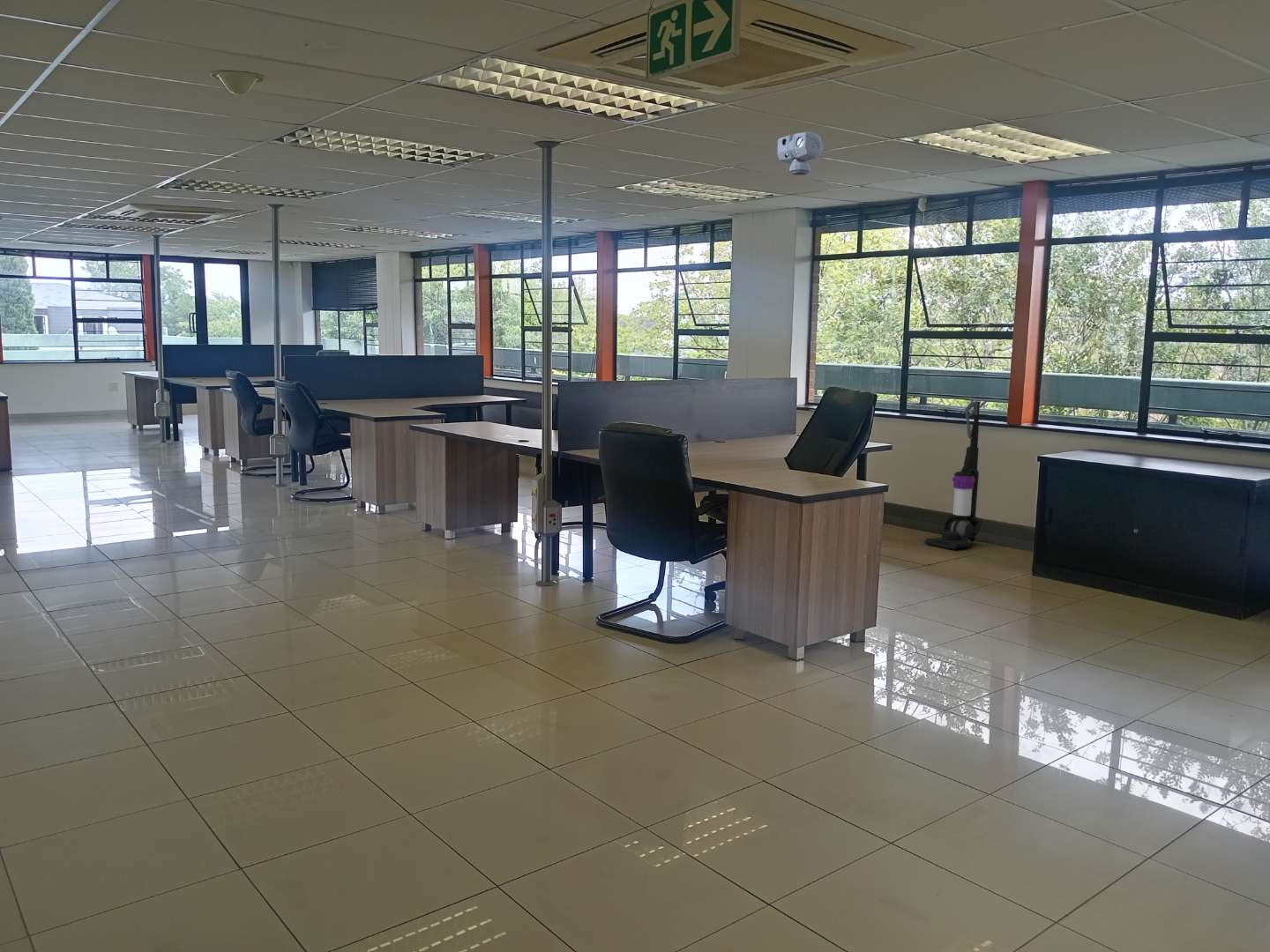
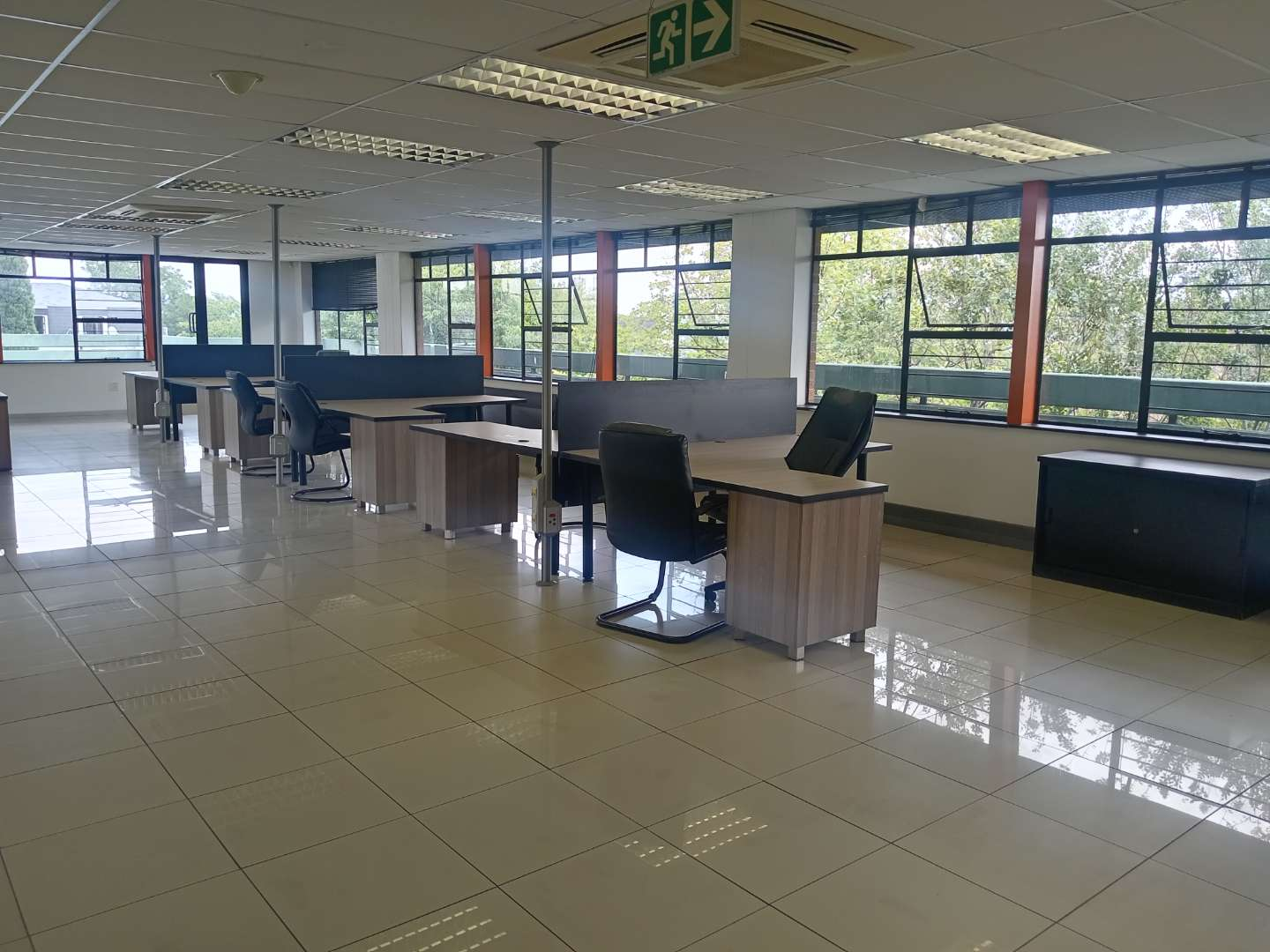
- security camera [776,131,824,176]
- vacuum cleaner [923,400,983,550]
